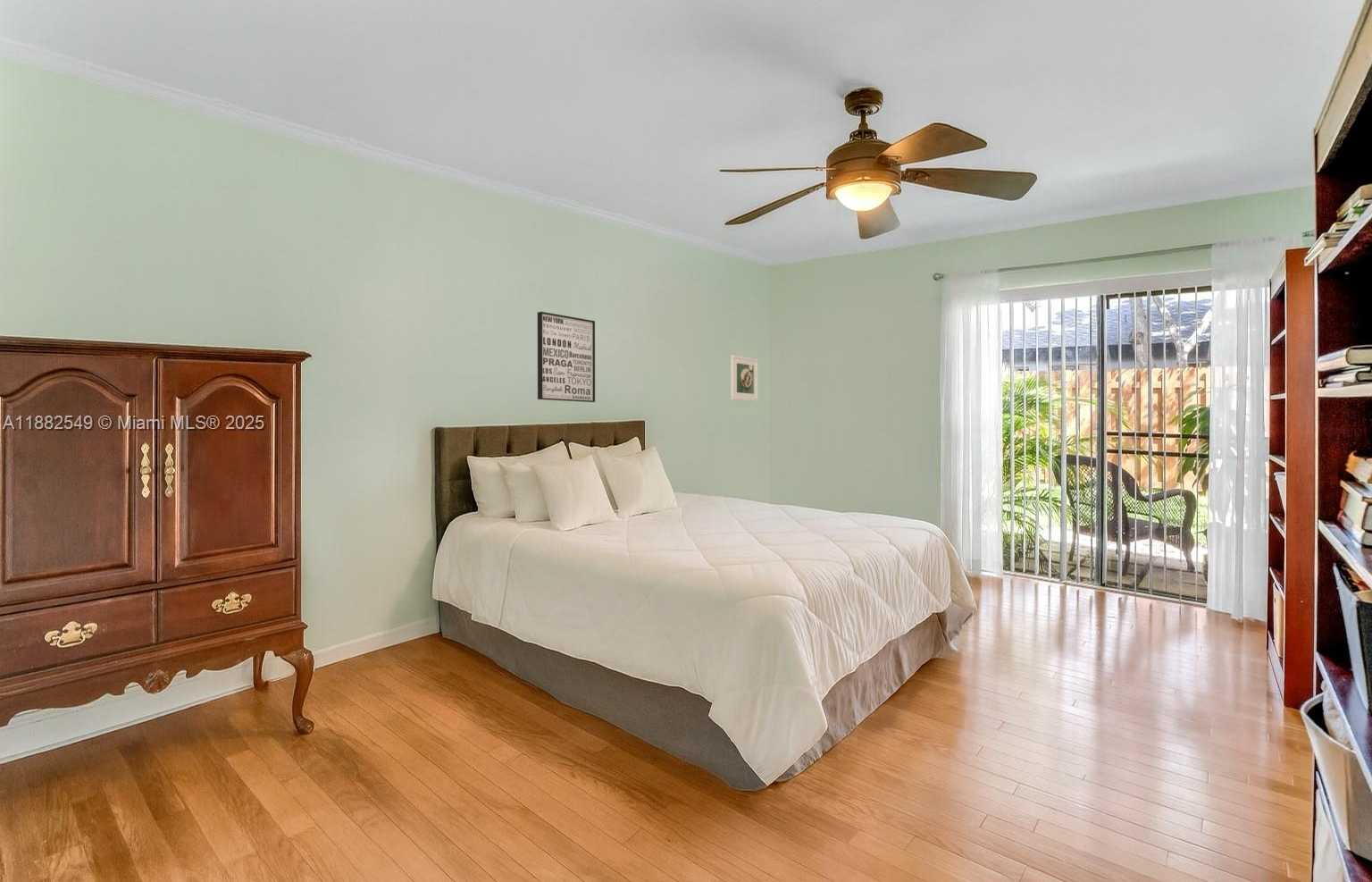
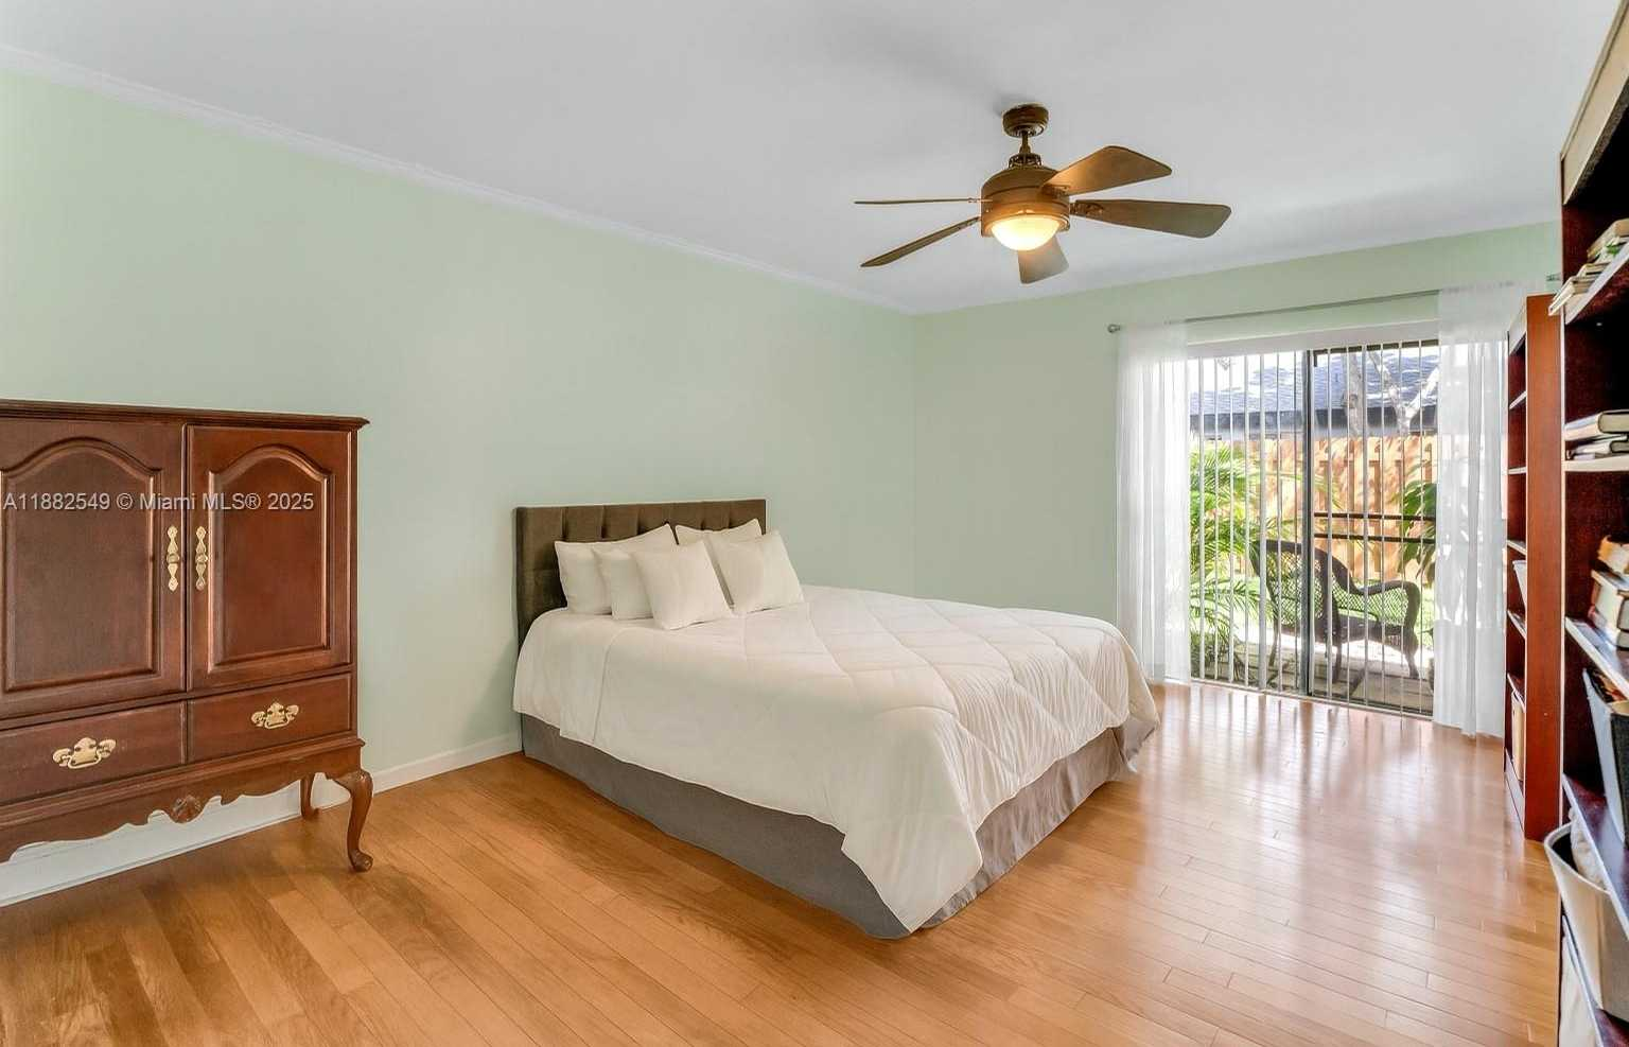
- wall art [537,311,596,403]
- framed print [730,354,759,402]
